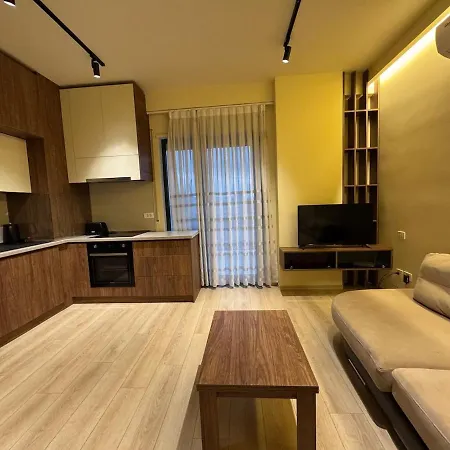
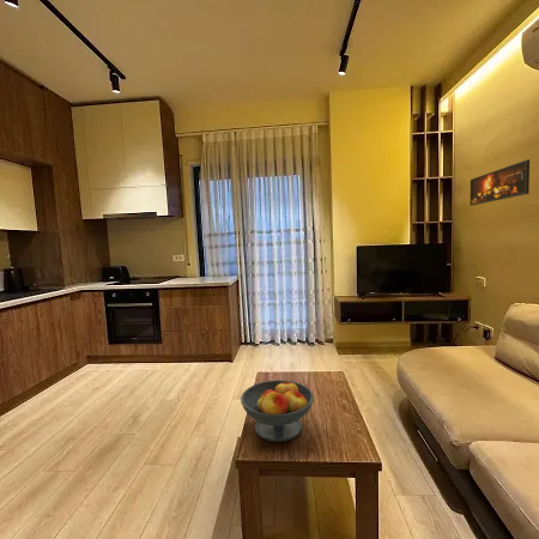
+ fruit bowl [240,378,315,443]
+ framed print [470,158,531,207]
